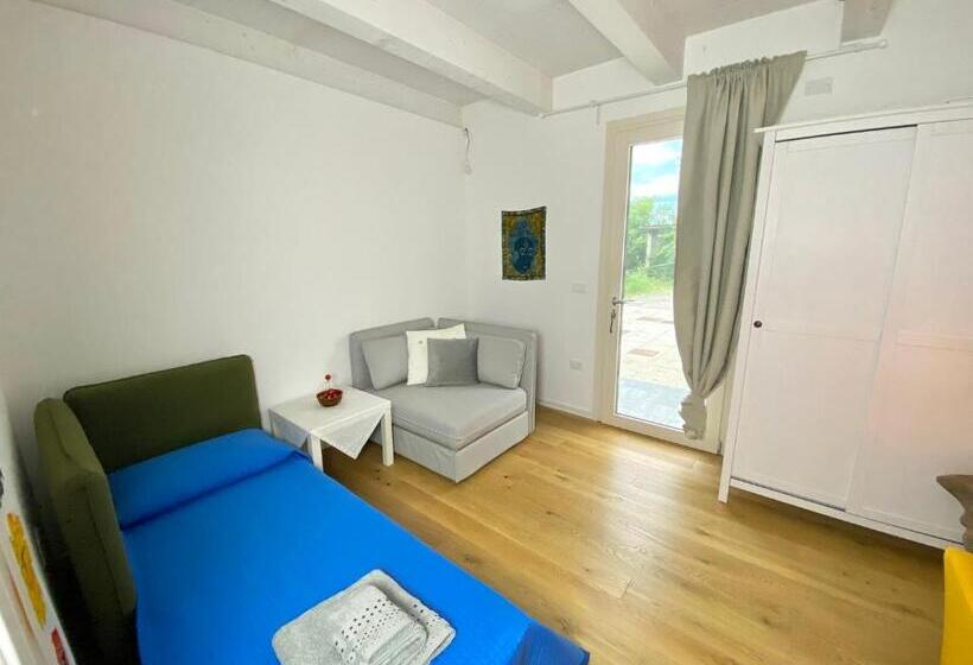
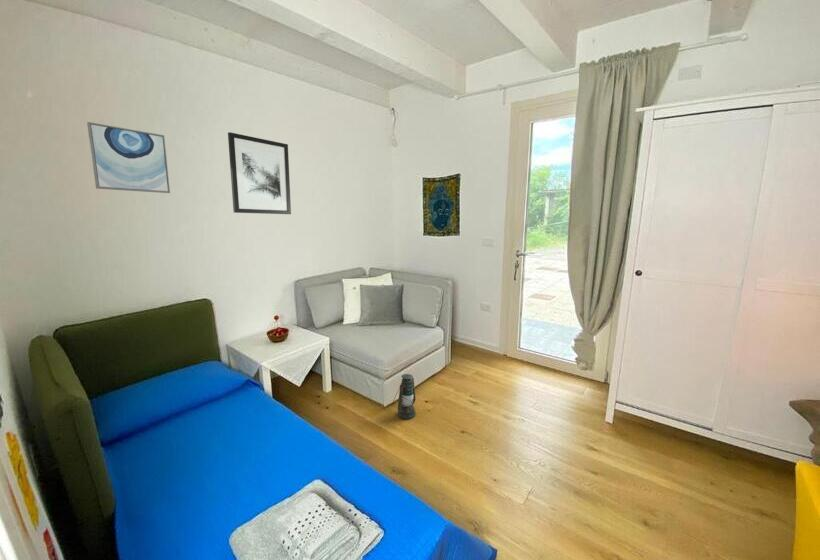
+ lantern [392,373,417,420]
+ wall art [227,131,292,215]
+ wall art [86,121,171,194]
